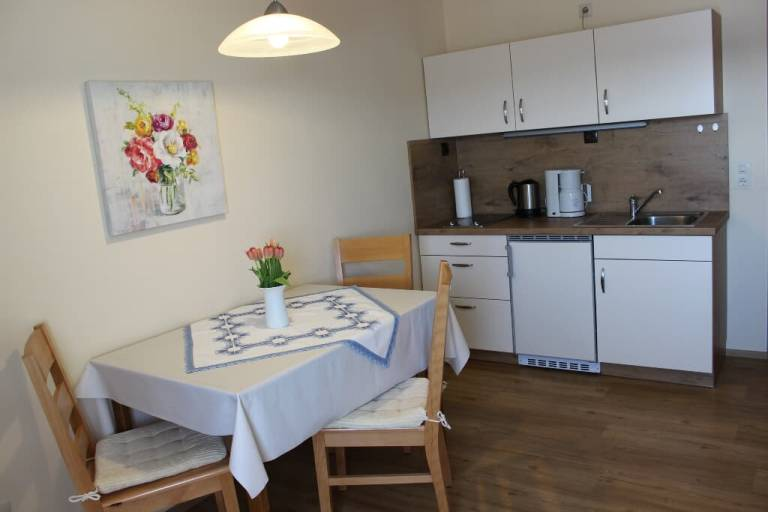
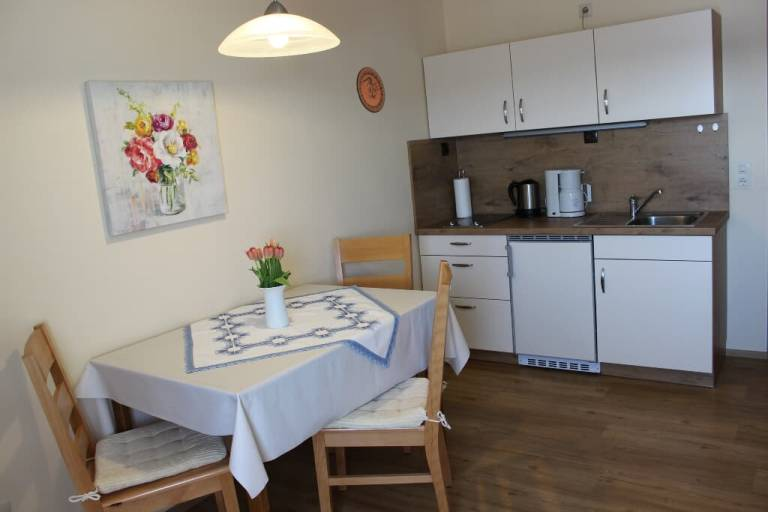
+ decorative plate [355,66,386,114]
